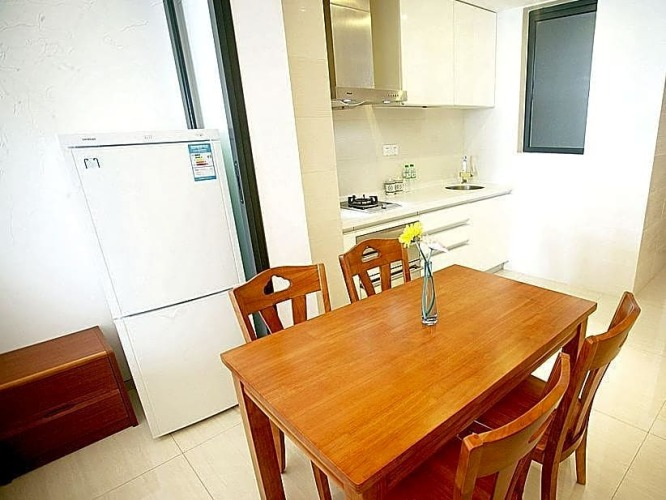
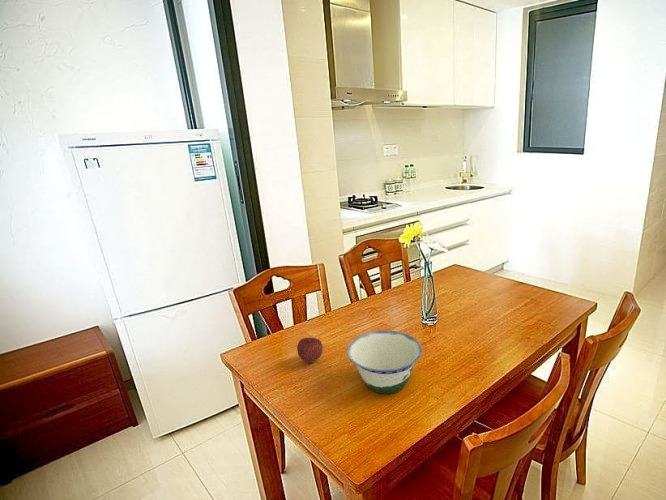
+ fruit [296,337,324,363]
+ bowl [346,330,423,395]
